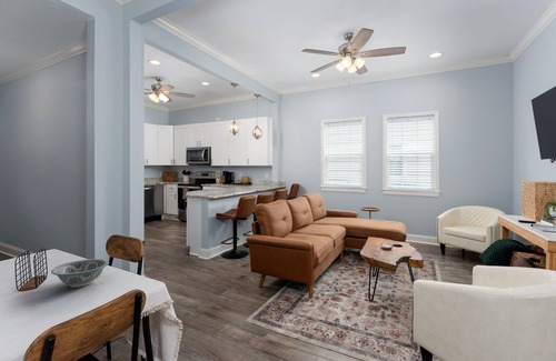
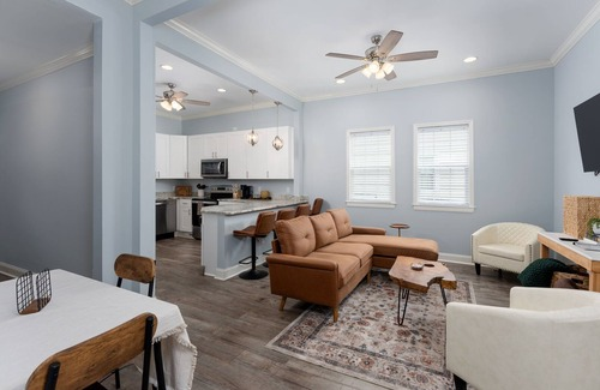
- bowl [50,258,110,289]
